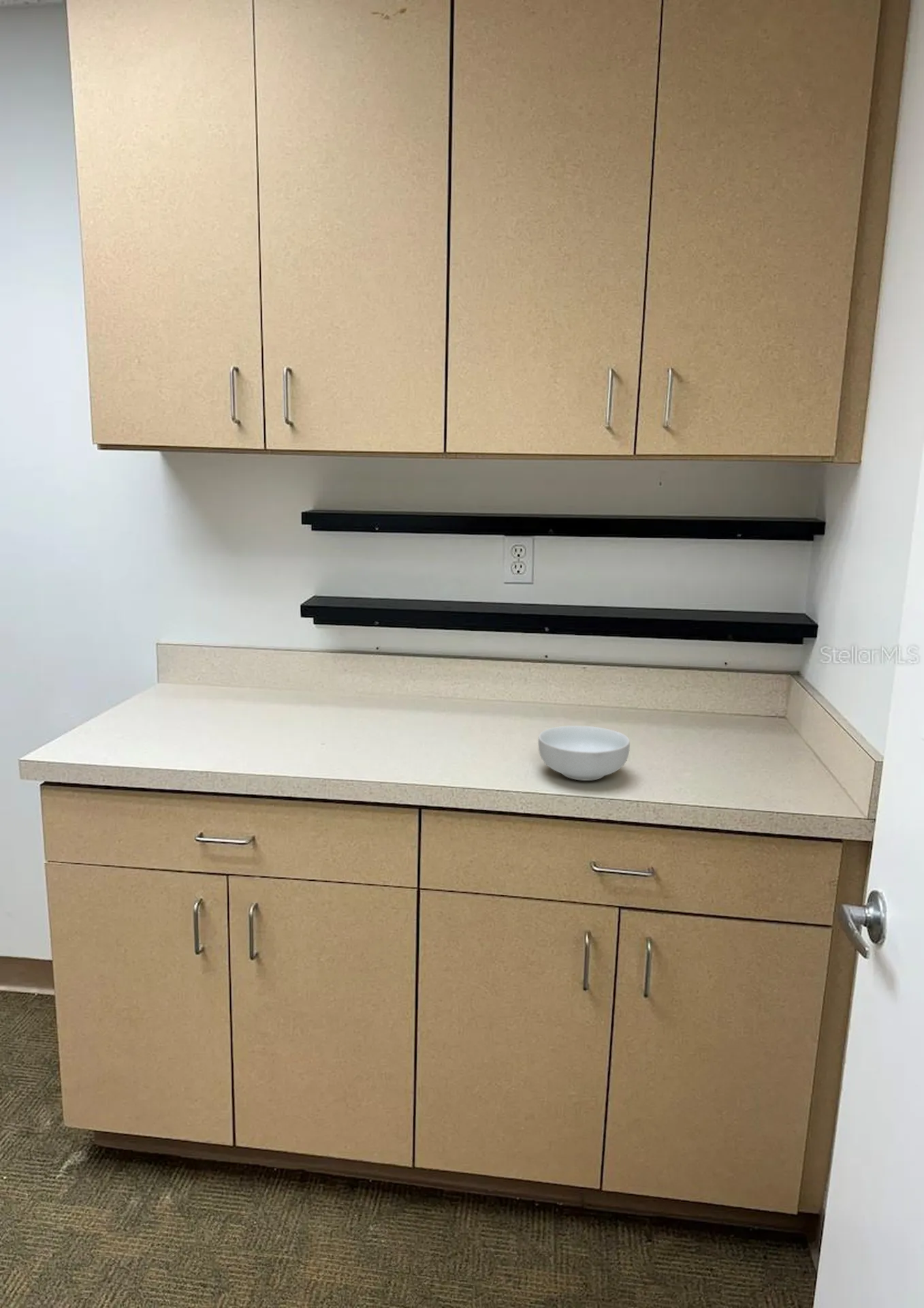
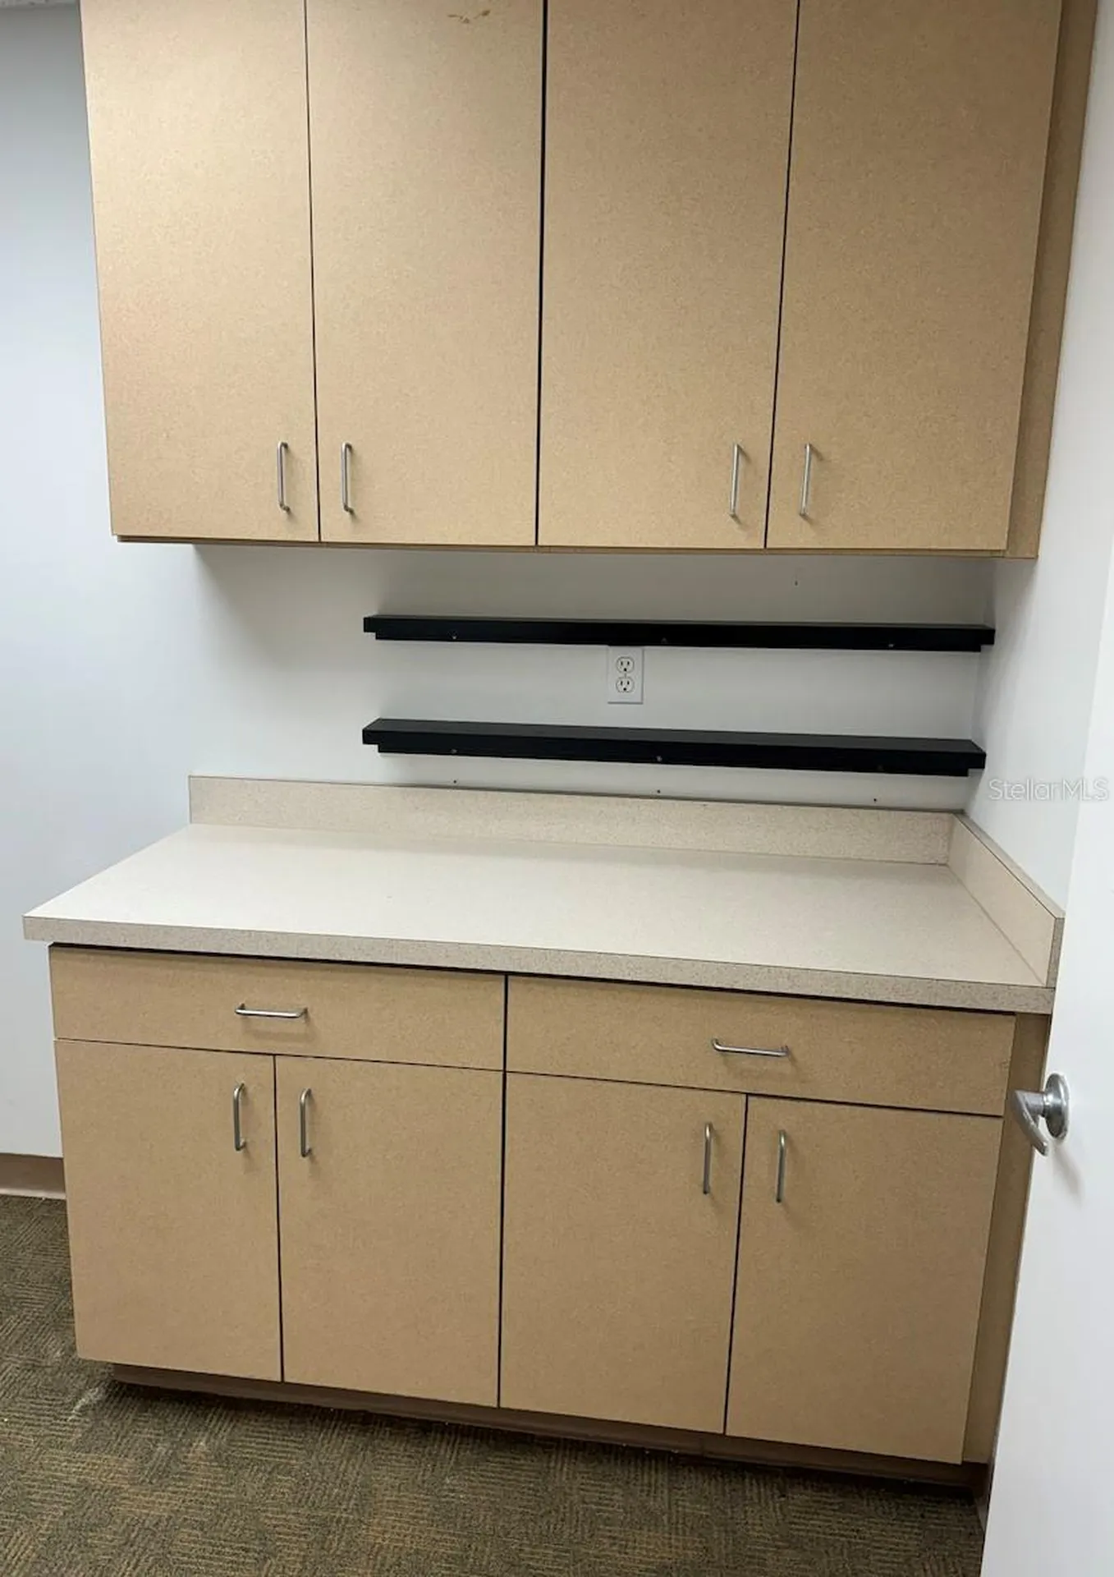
- cereal bowl [537,725,631,781]
